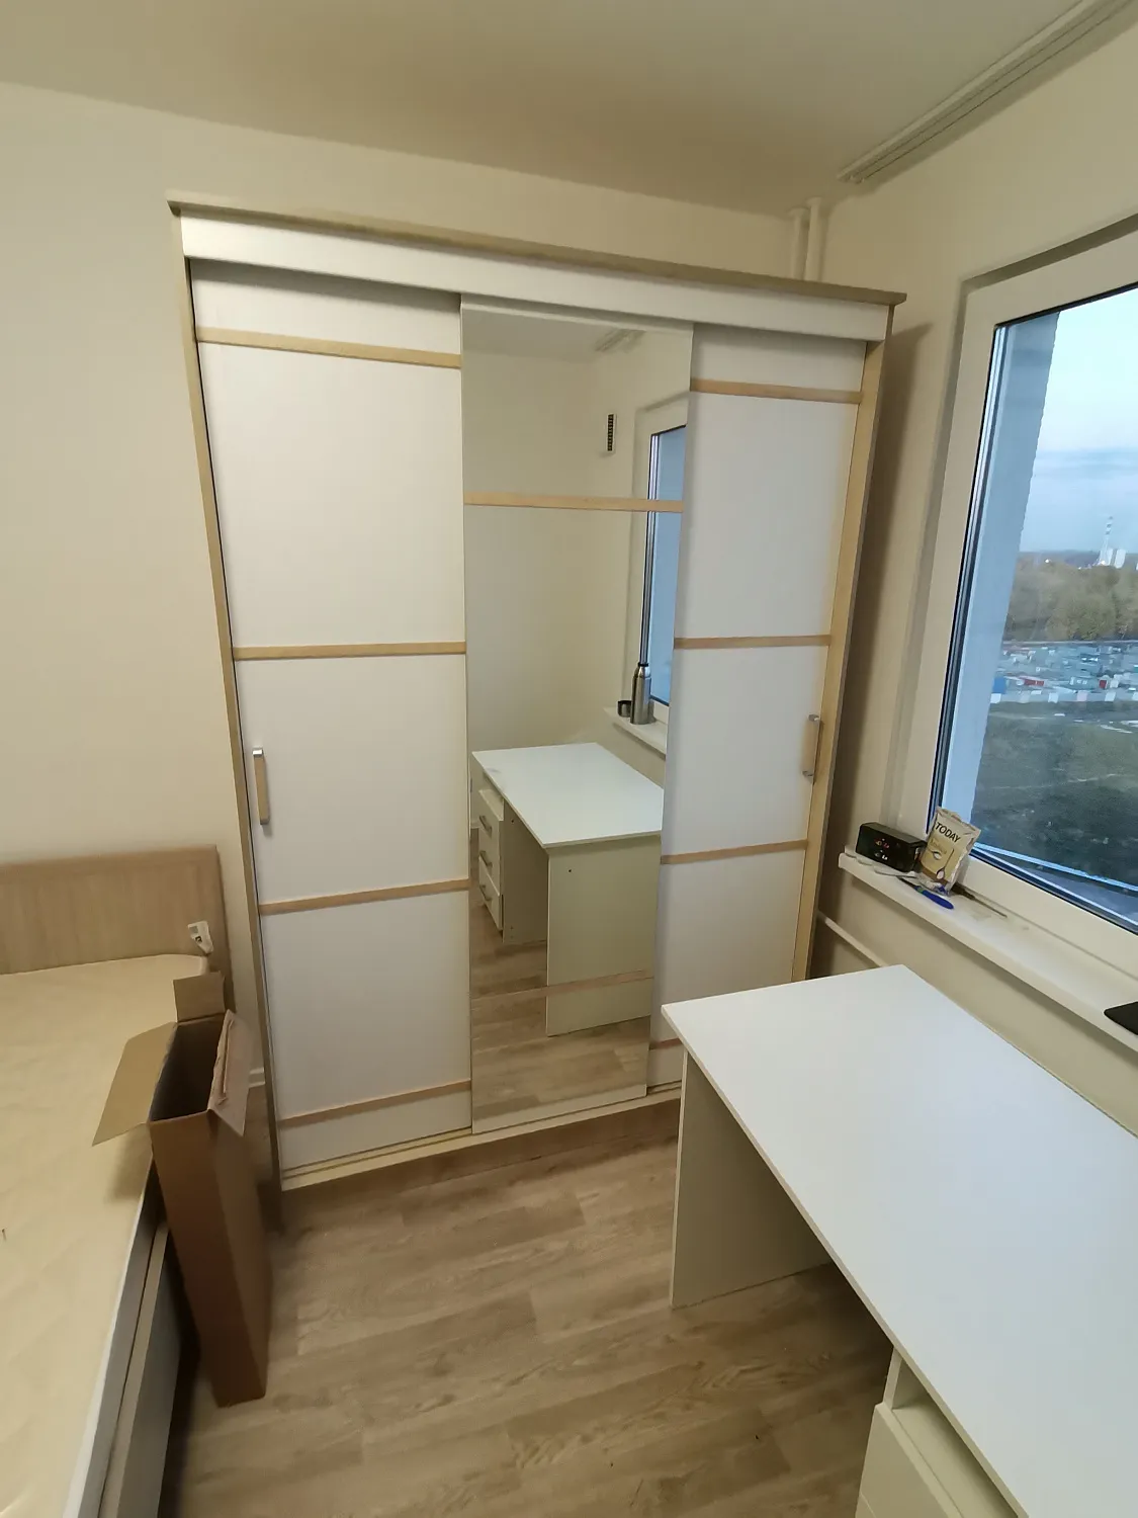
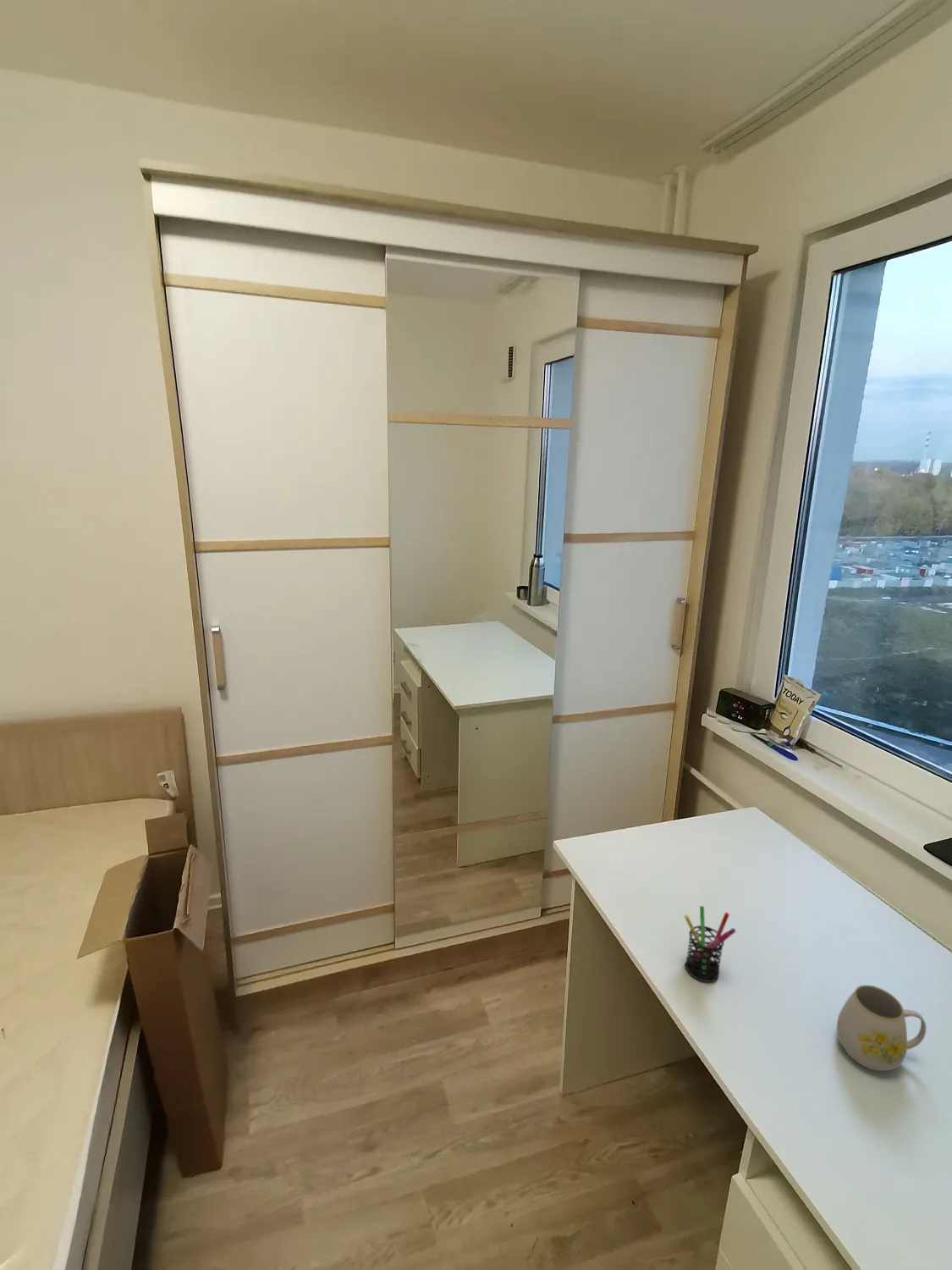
+ mug [836,985,927,1072]
+ pen holder [684,905,737,983]
